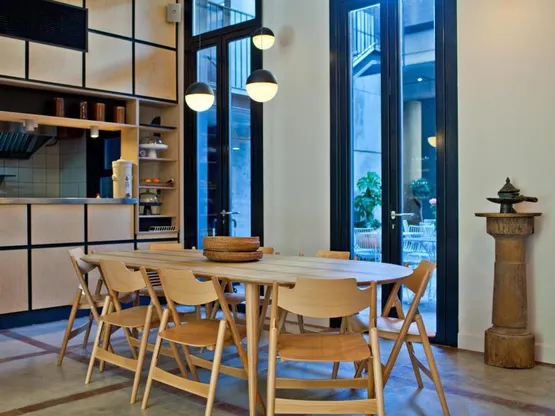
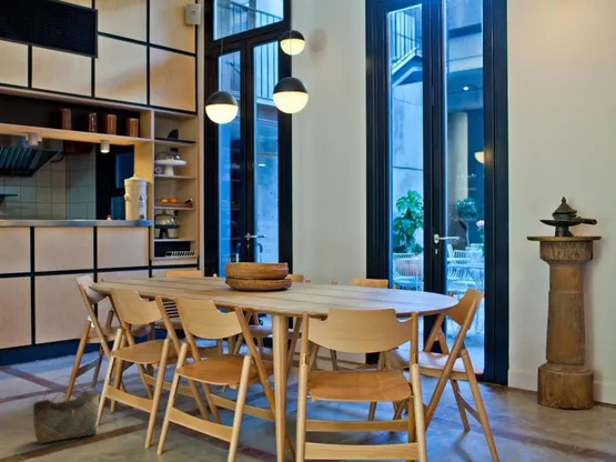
+ basket [32,374,100,445]
